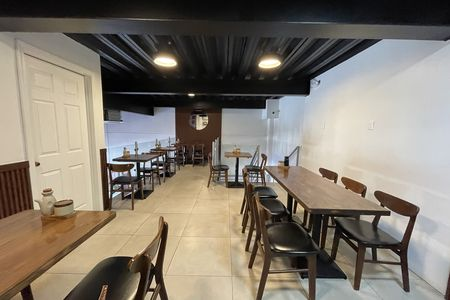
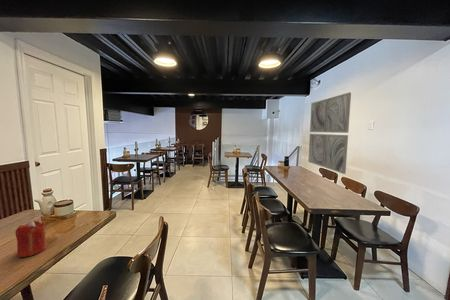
+ wall art [307,91,352,175]
+ candle [14,220,47,258]
